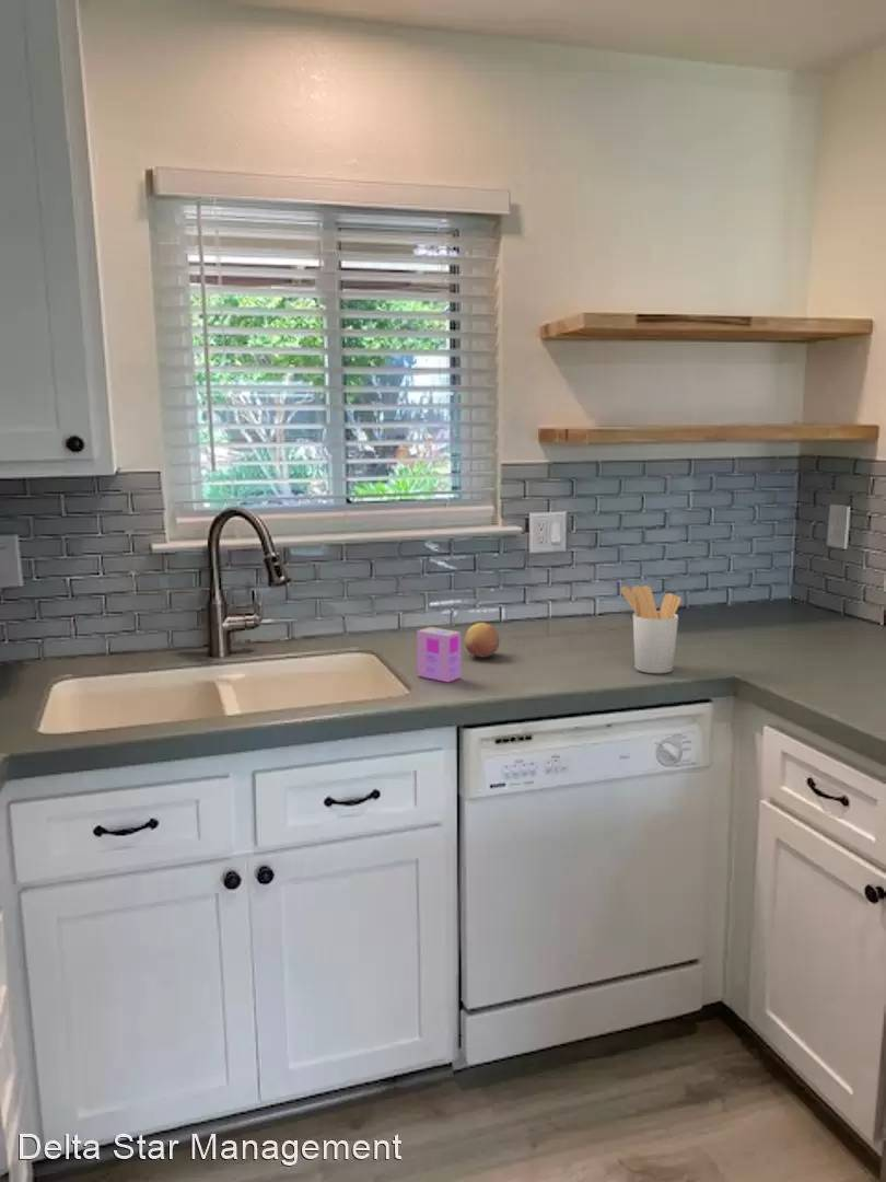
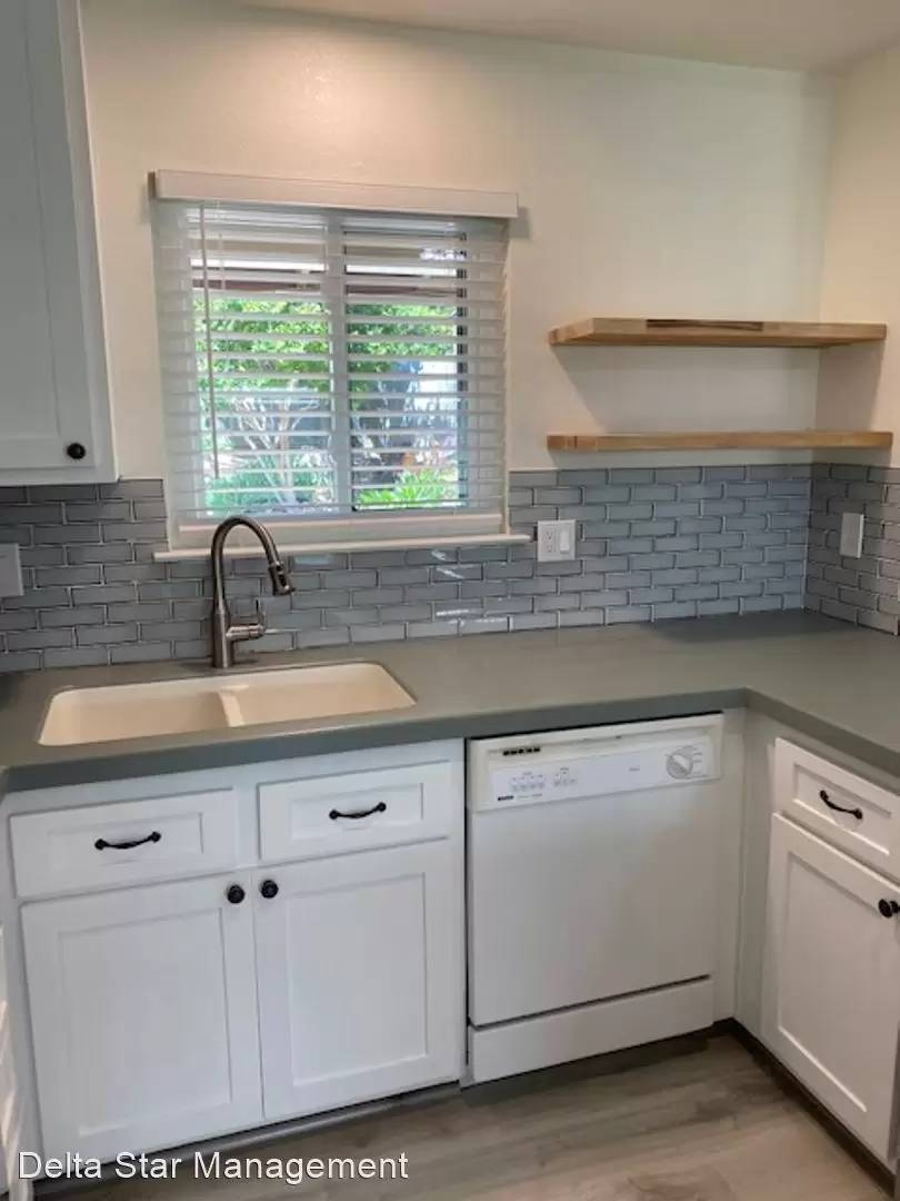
- dish soap box [416,626,462,683]
- utensil holder [619,584,683,674]
- fruit [464,622,500,659]
